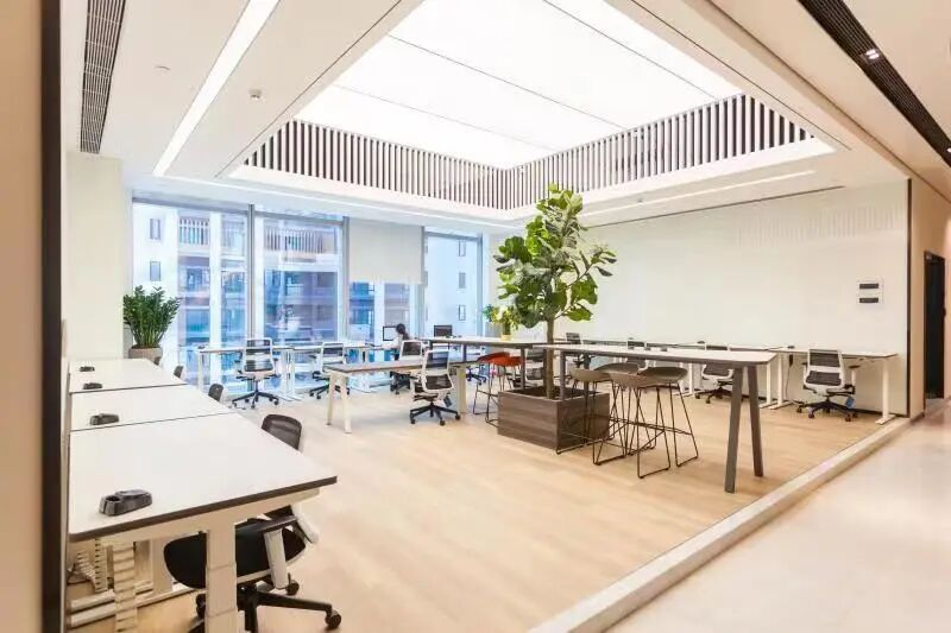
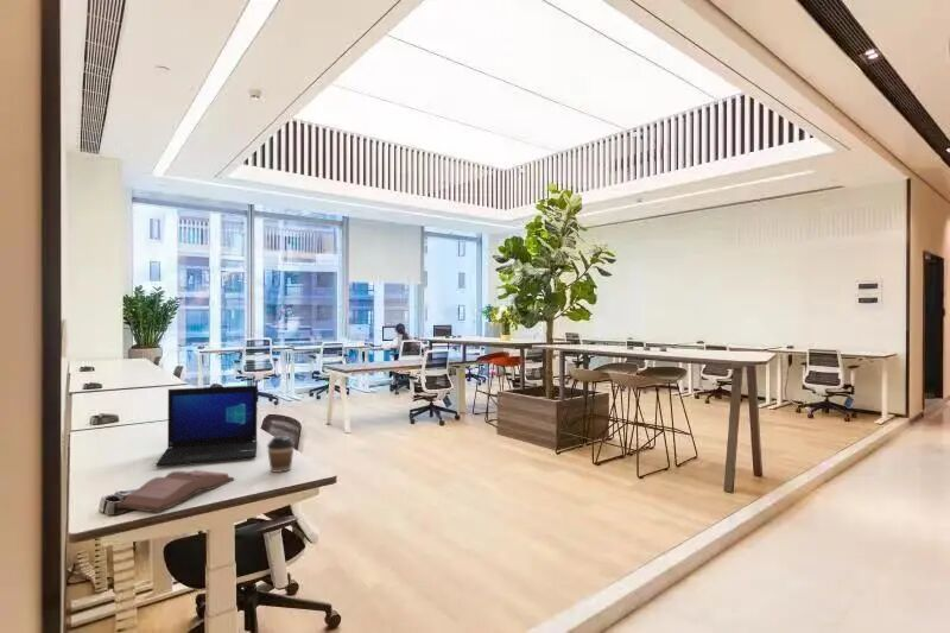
+ coffee cup [266,435,296,474]
+ hardback book [115,469,235,513]
+ laptop [154,385,258,468]
